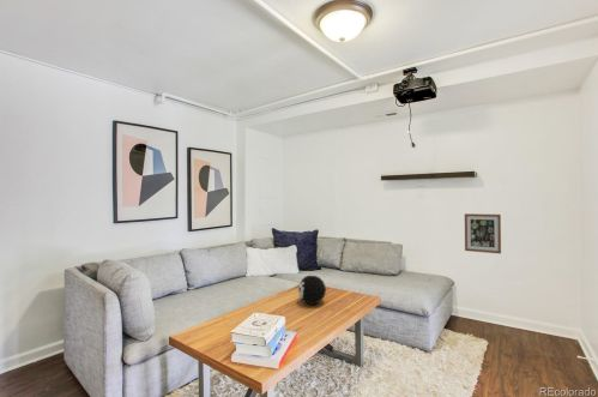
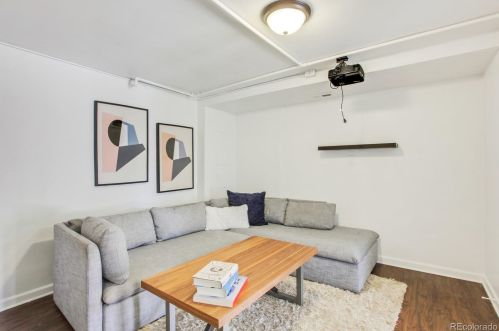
- wall art [464,212,502,254]
- decorative orb [297,275,327,306]
